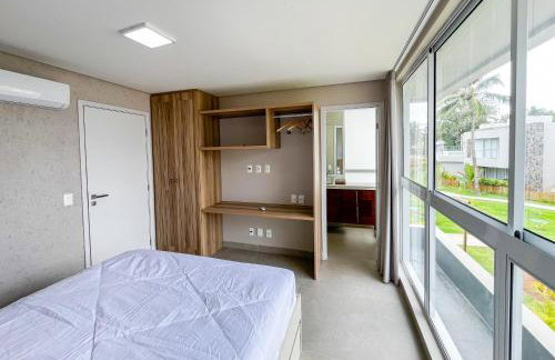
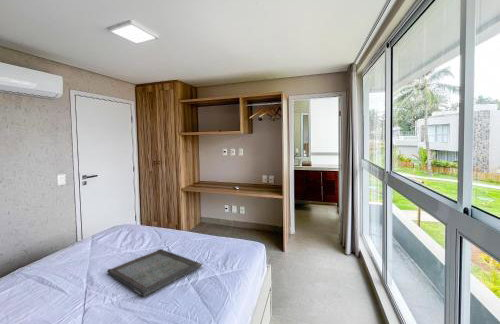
+ serving tray [106,248,203,298]
